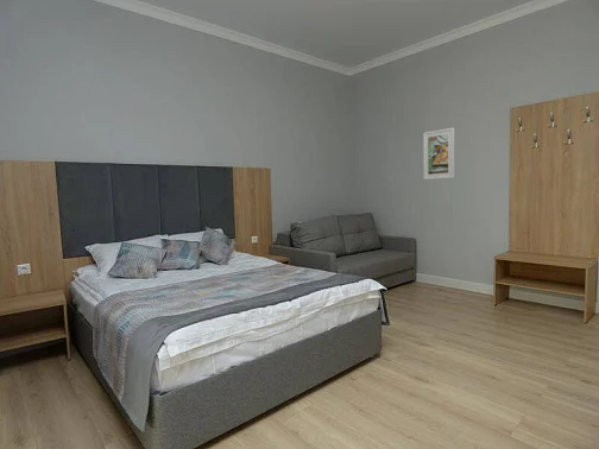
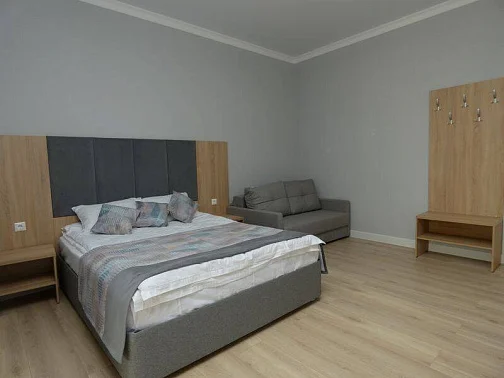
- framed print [422,127,455,181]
